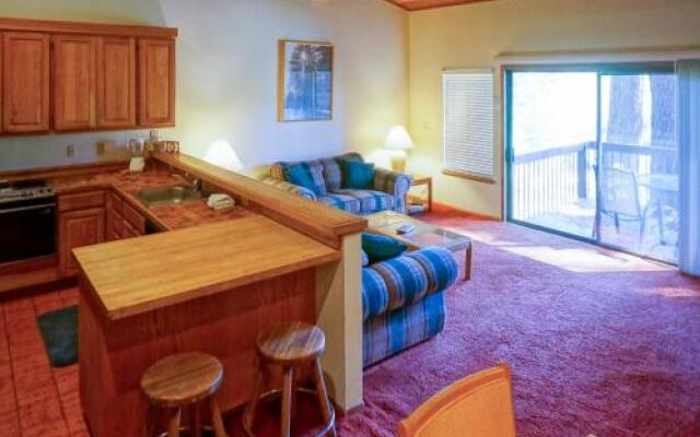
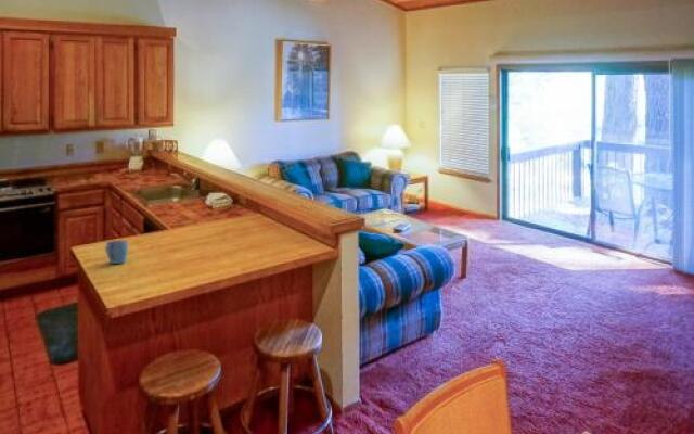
+ mug [104,240,129,265]
